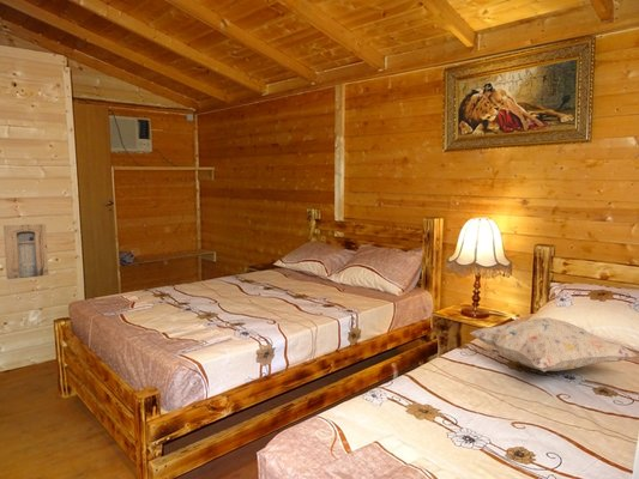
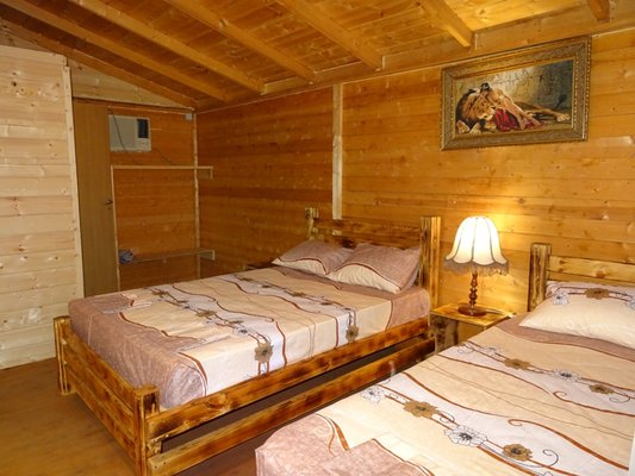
- decorative pillow [469,316,638,372]
- wall art [2,223,49,280]
